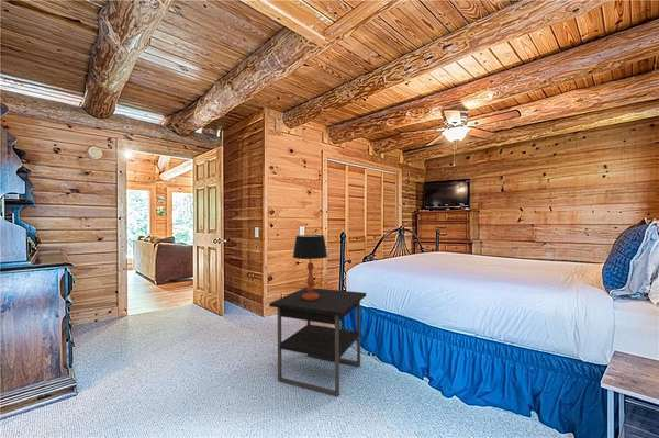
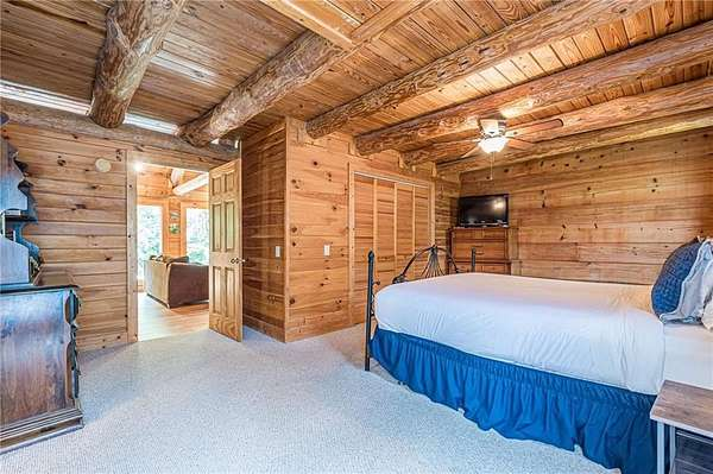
- nightstand [268,287,367,397]
- table lamp [292,234,328,301]
